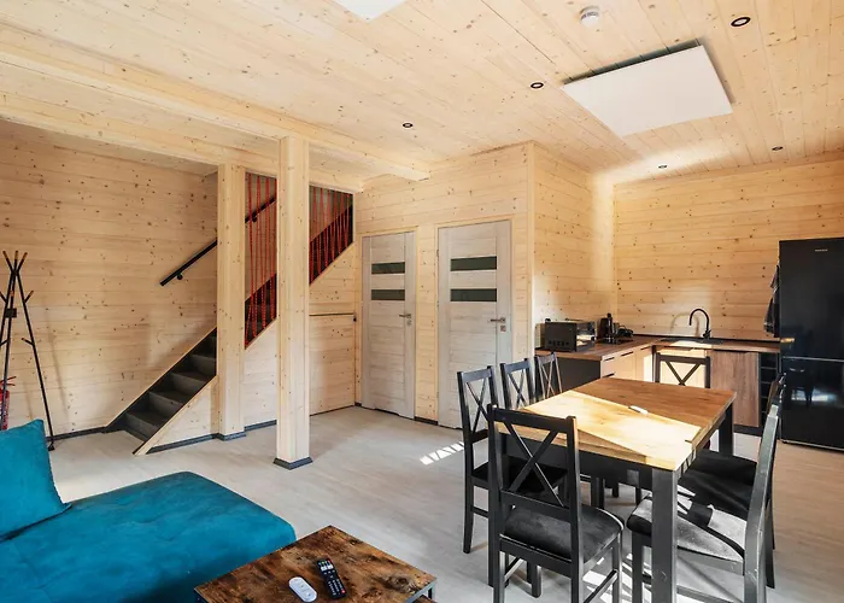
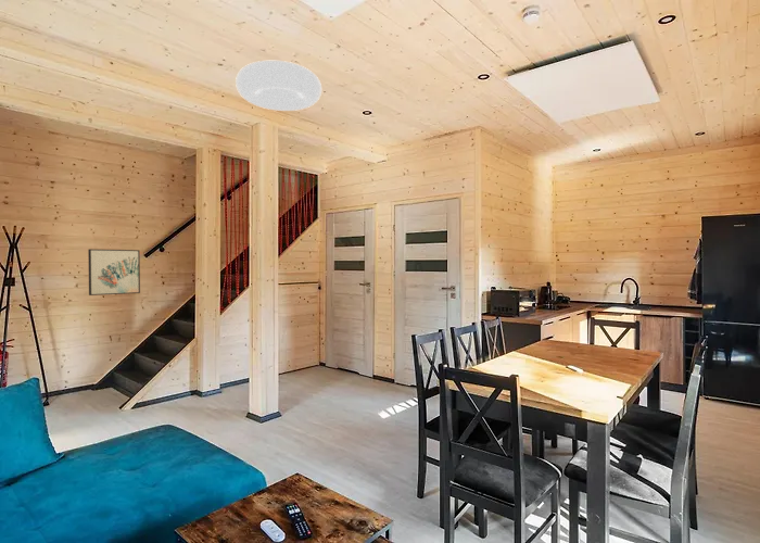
+ wall art [87,248,141,296]
+ ceiling light [235,60,322,112]
